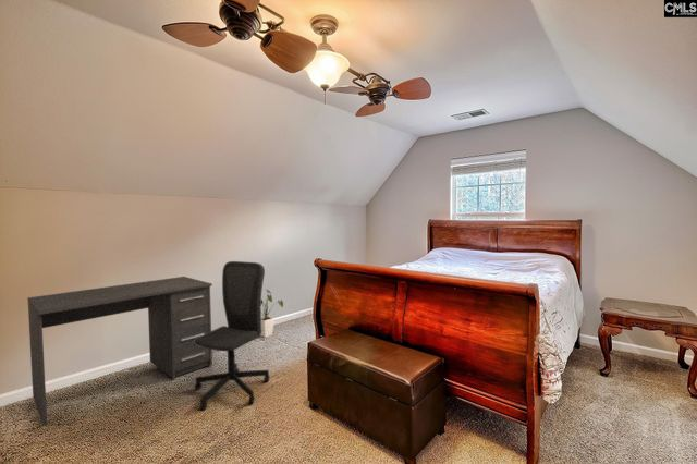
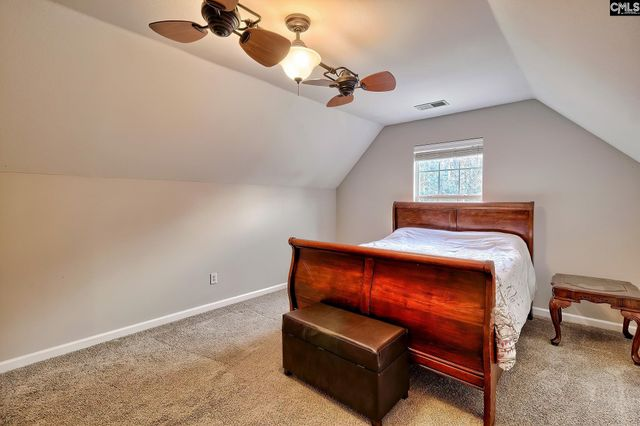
- office chair [193,260,271,411]
- desk [26,276,213,426]
- house plant [259,288,284,339]
